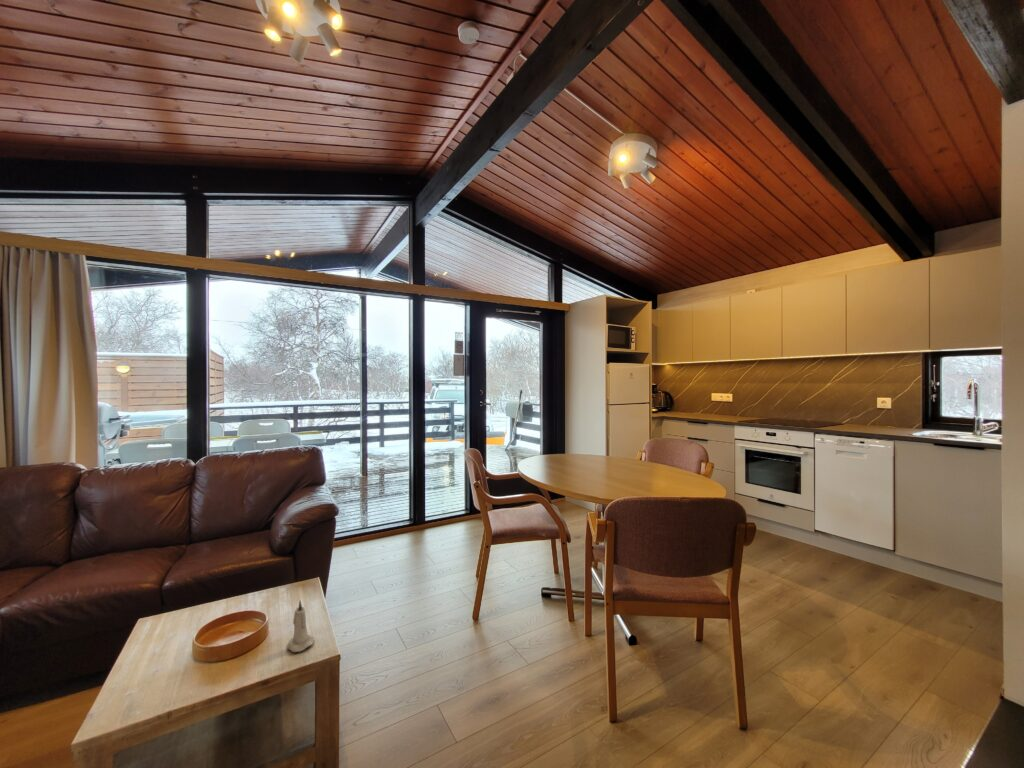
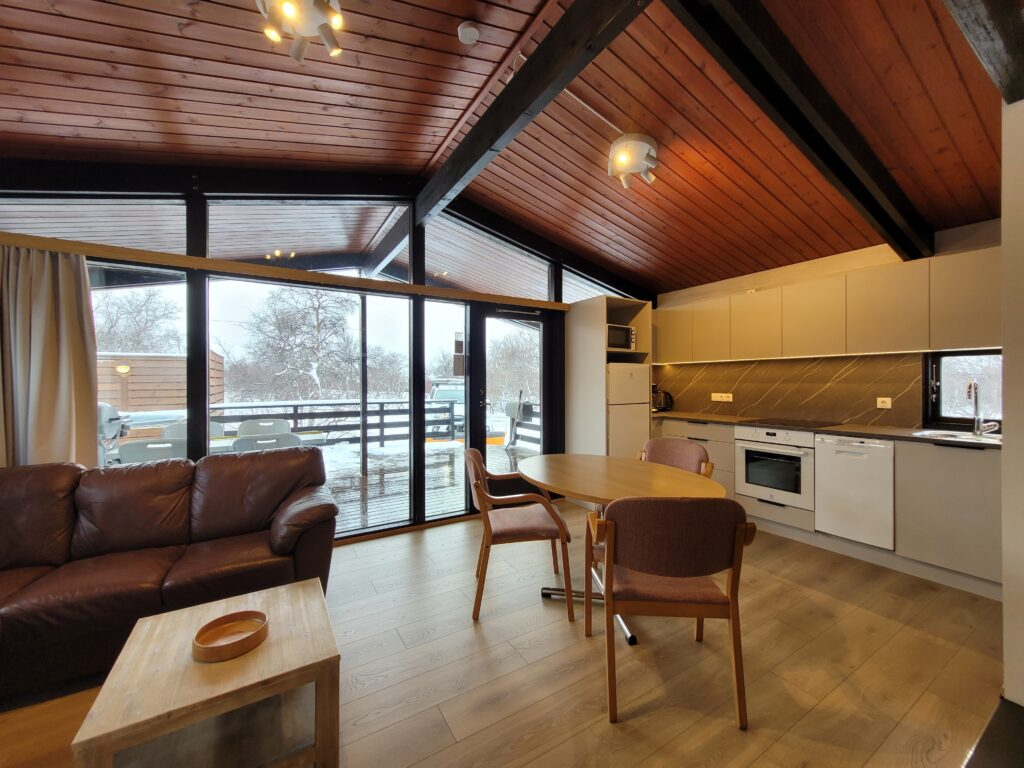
- candle [285,600,315,653]
